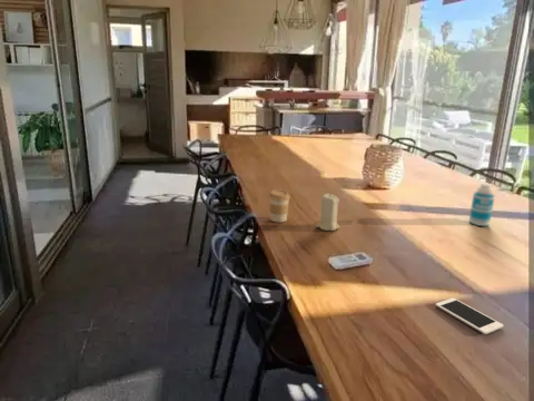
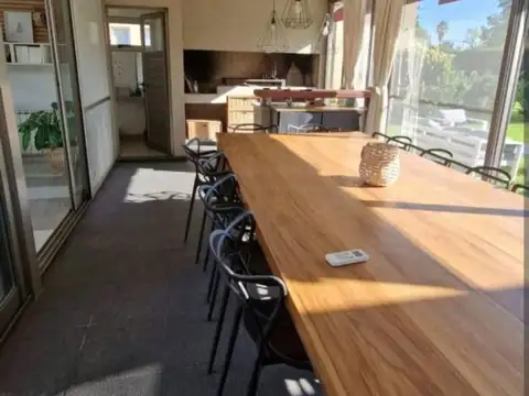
- coffee cup [268,188,291,223]
- bottle [468,183,496,227]
- cell phone [435,297,504,335]
- candle [315,193,340,232]
